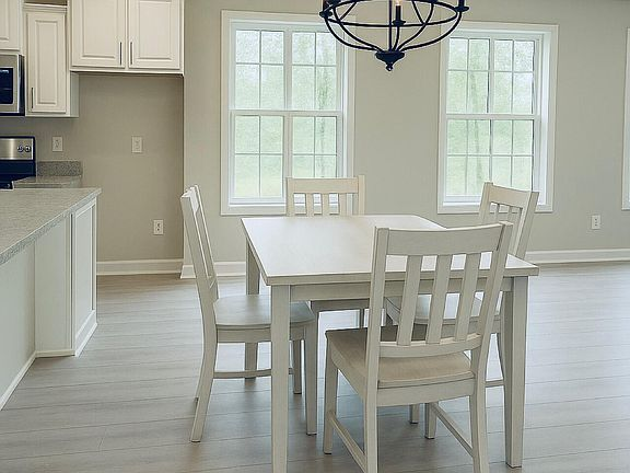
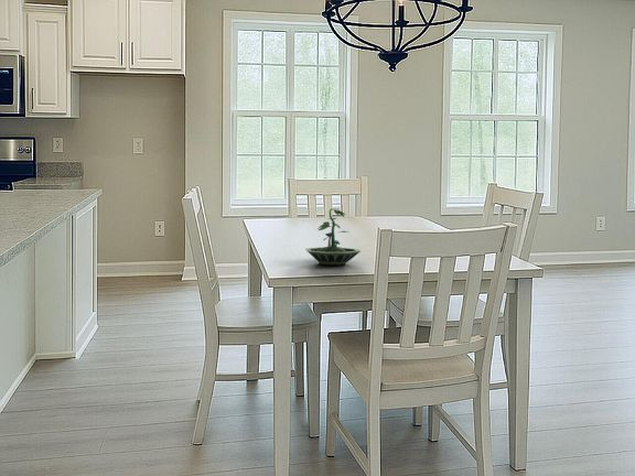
+ terrarium [304,207,362,266]
